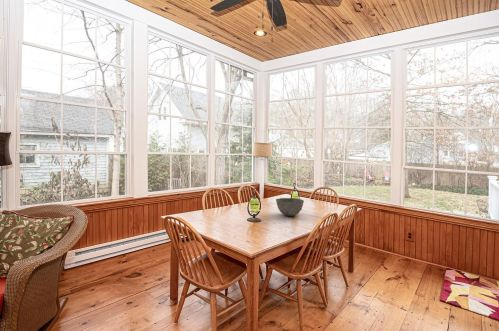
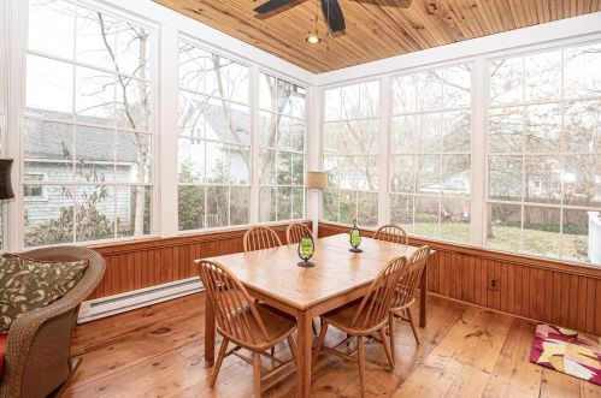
- bowl [275,197,305,217]
